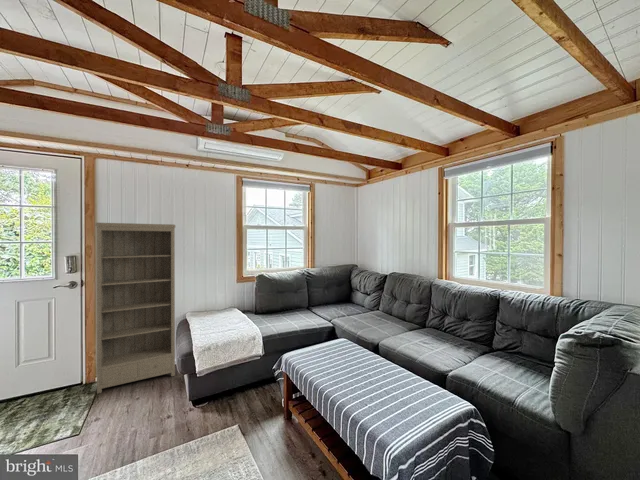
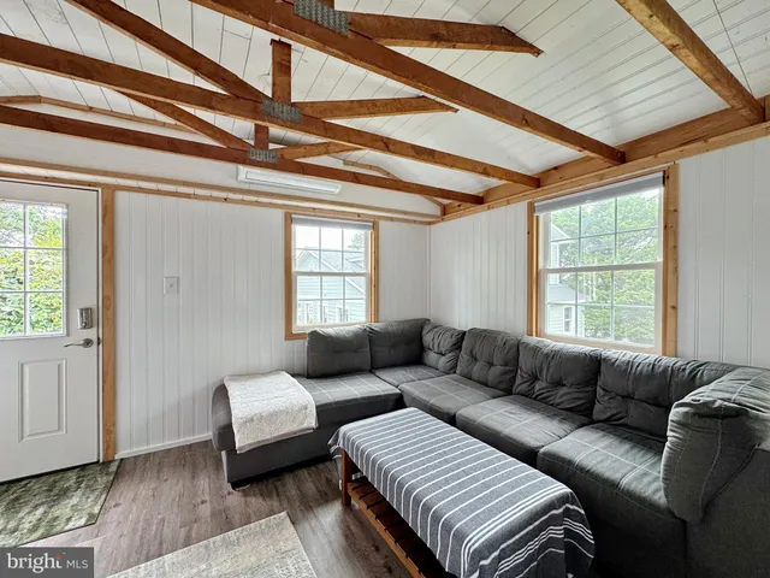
- bookshelf [94,222,176,395]
